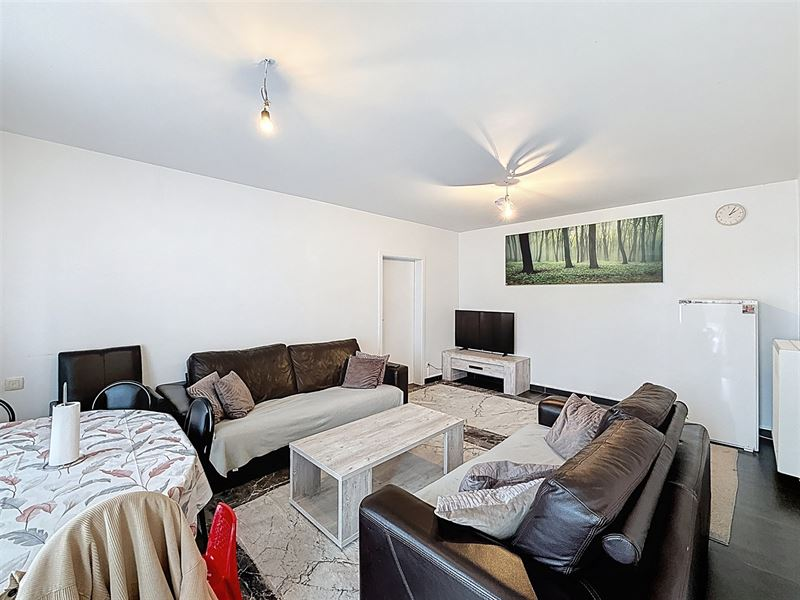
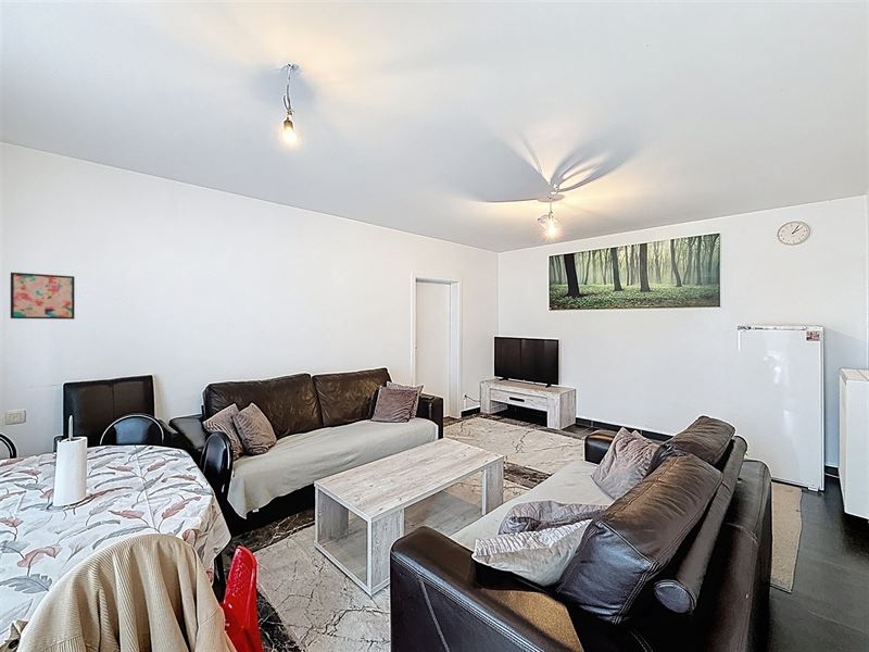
+ wall art [10,272,75,321]
